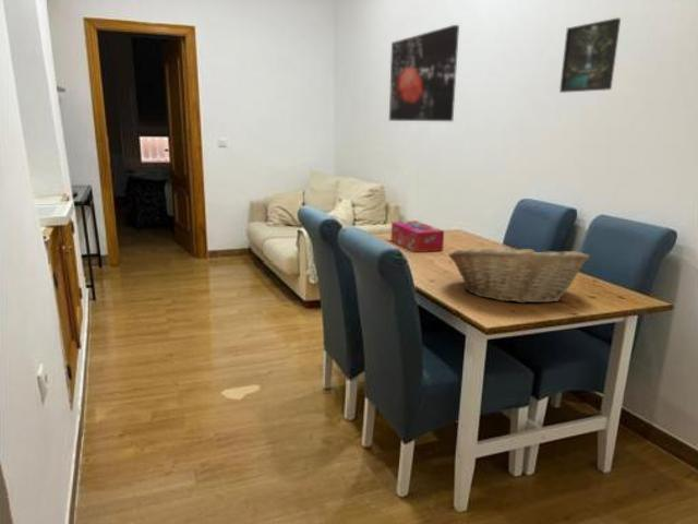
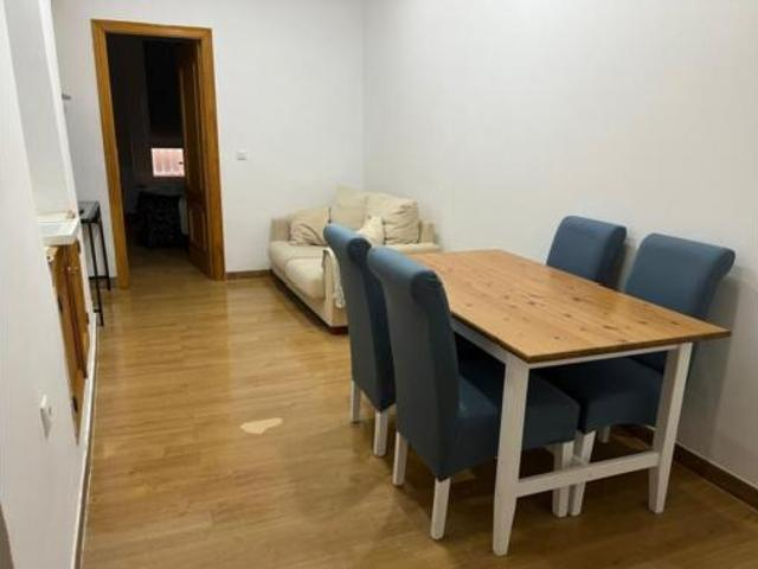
- wall art [388,24,460,122]
- fruit basket [447,241,591,305]
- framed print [558,16,622,94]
- tissue box [390,219,445,253]
